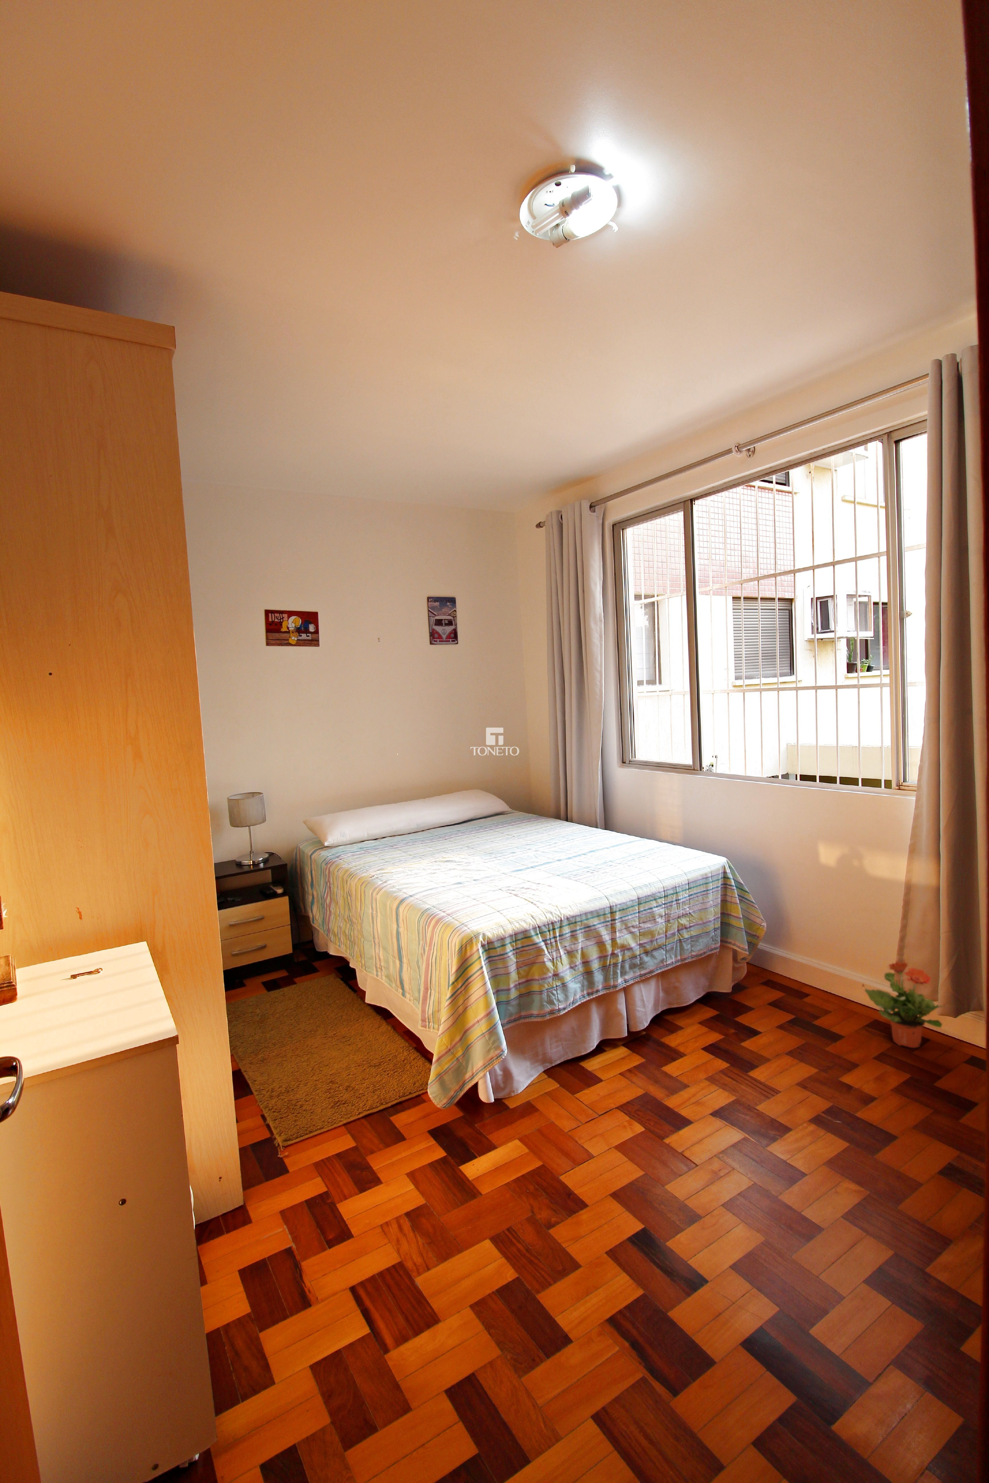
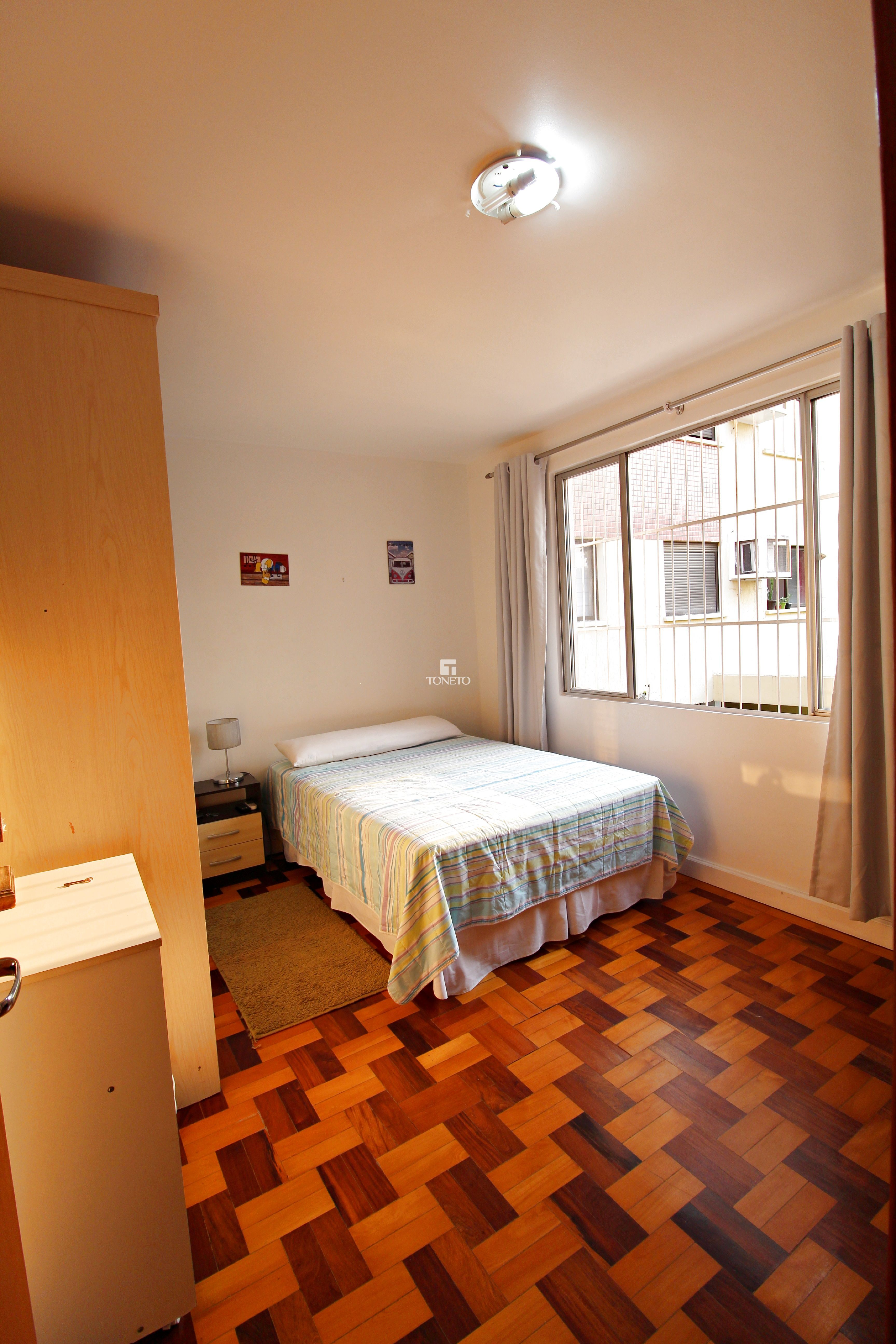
- potted plant [864,961,947,1048]
